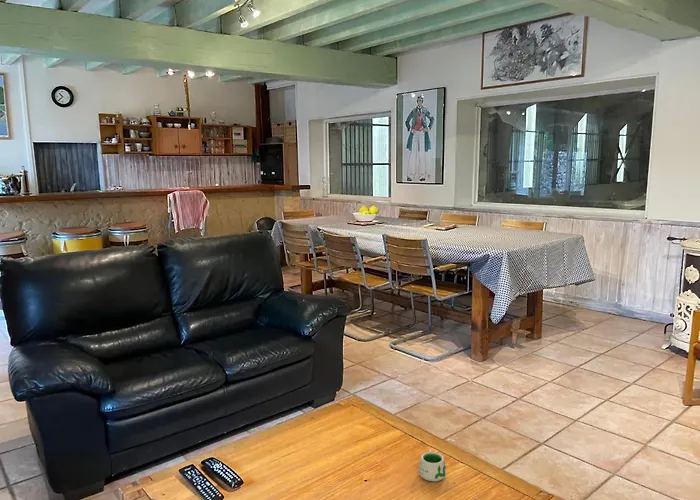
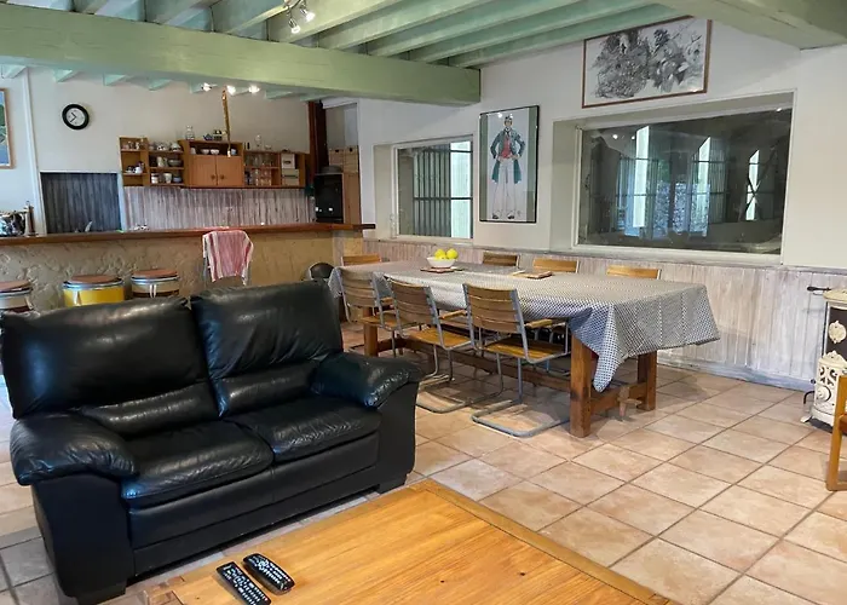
- mug [417,449,447,482]
